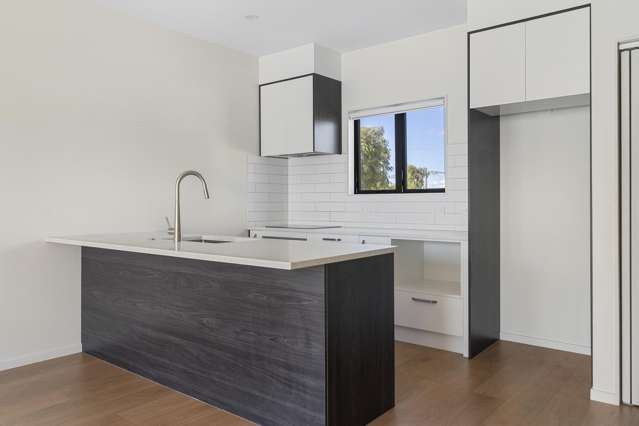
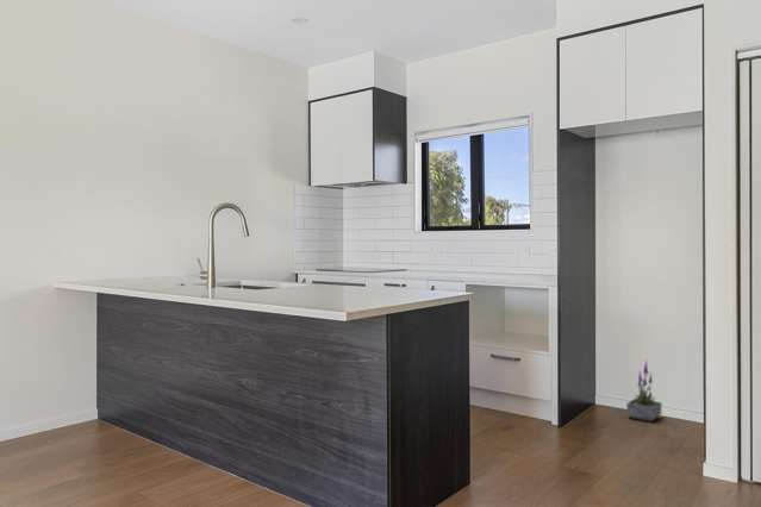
+ potted plant [625,361,662,422]
